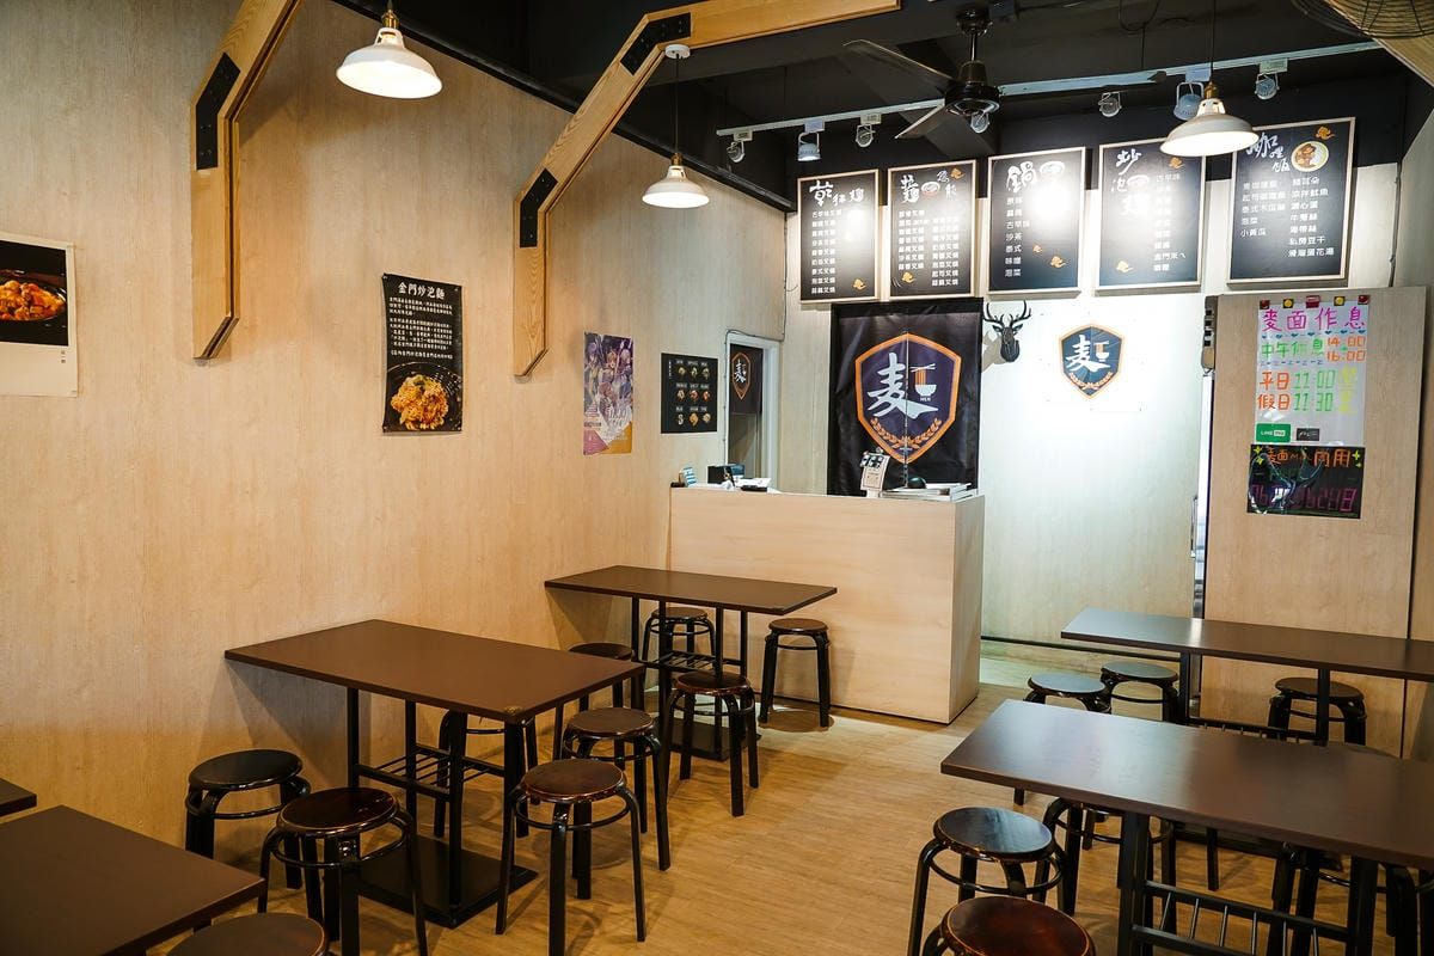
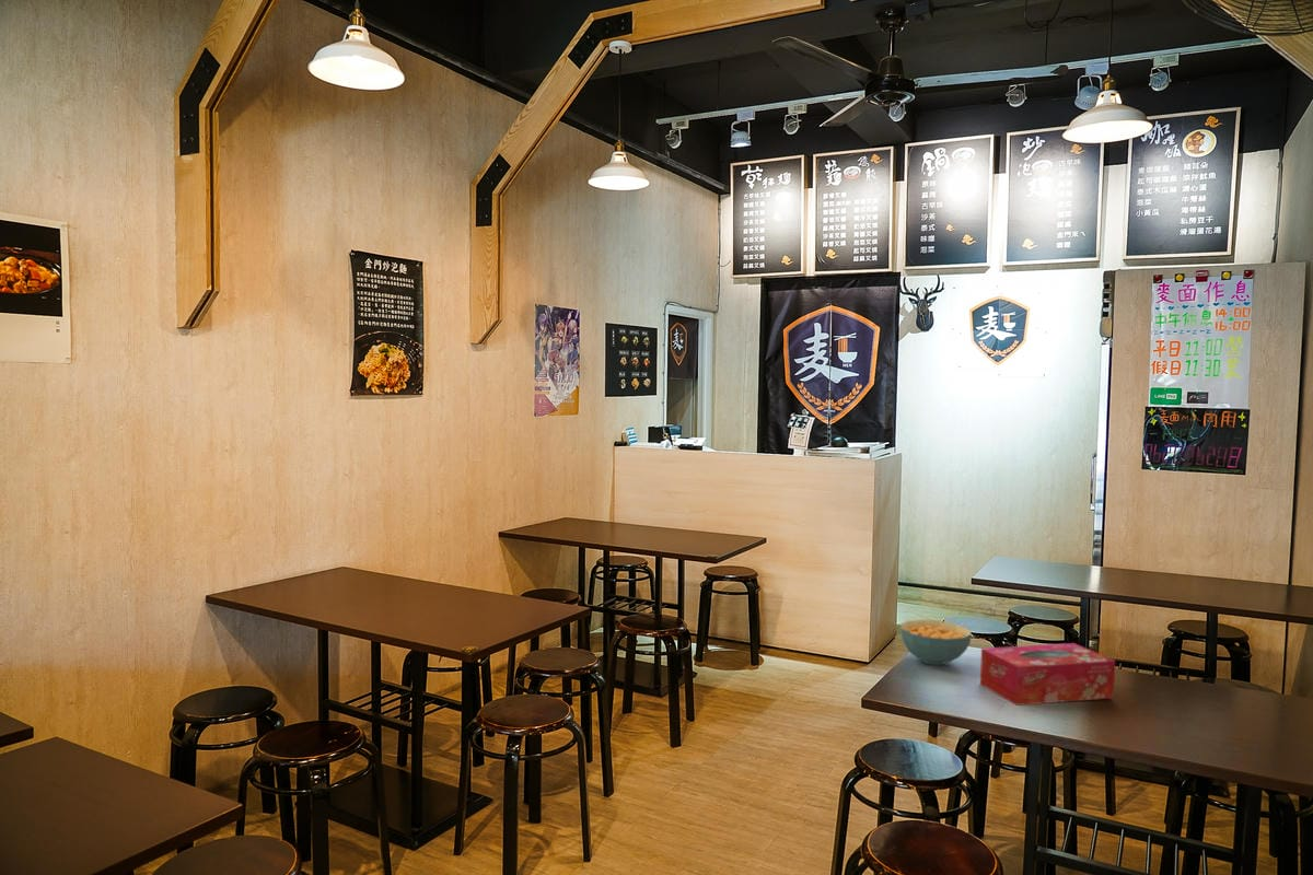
+ tissue box [979,642,1116,707]
+ cereal bowl [899,619,973,666]
